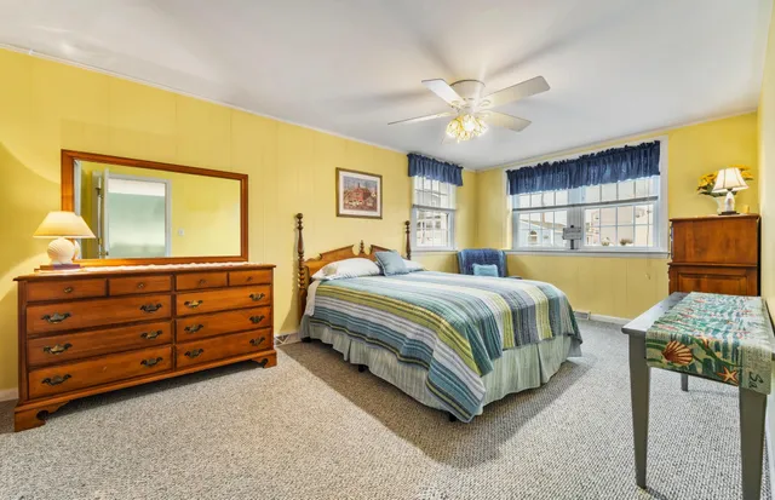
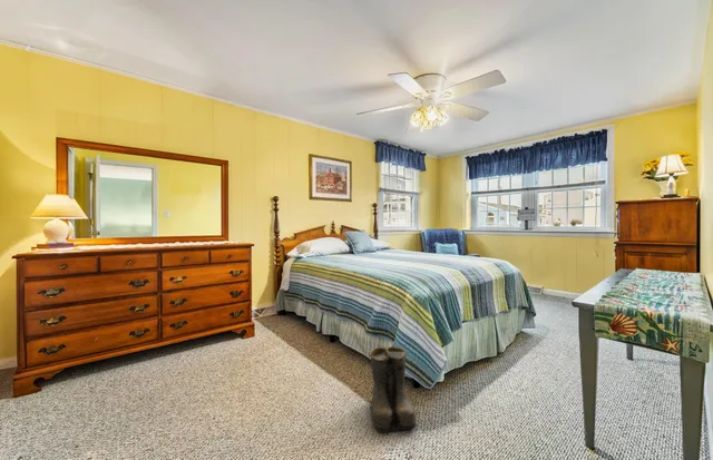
+ boots [368,345,420,433]
